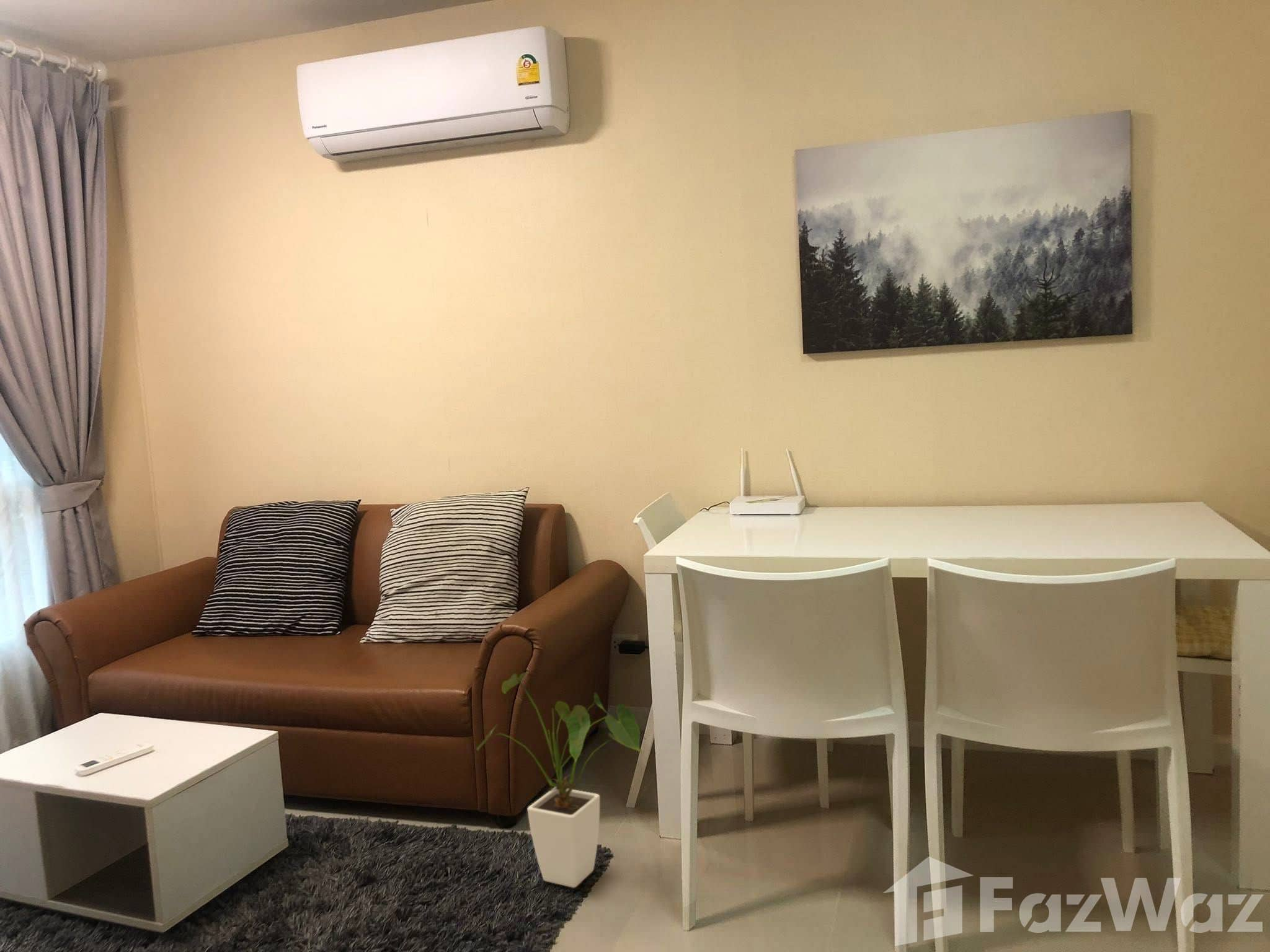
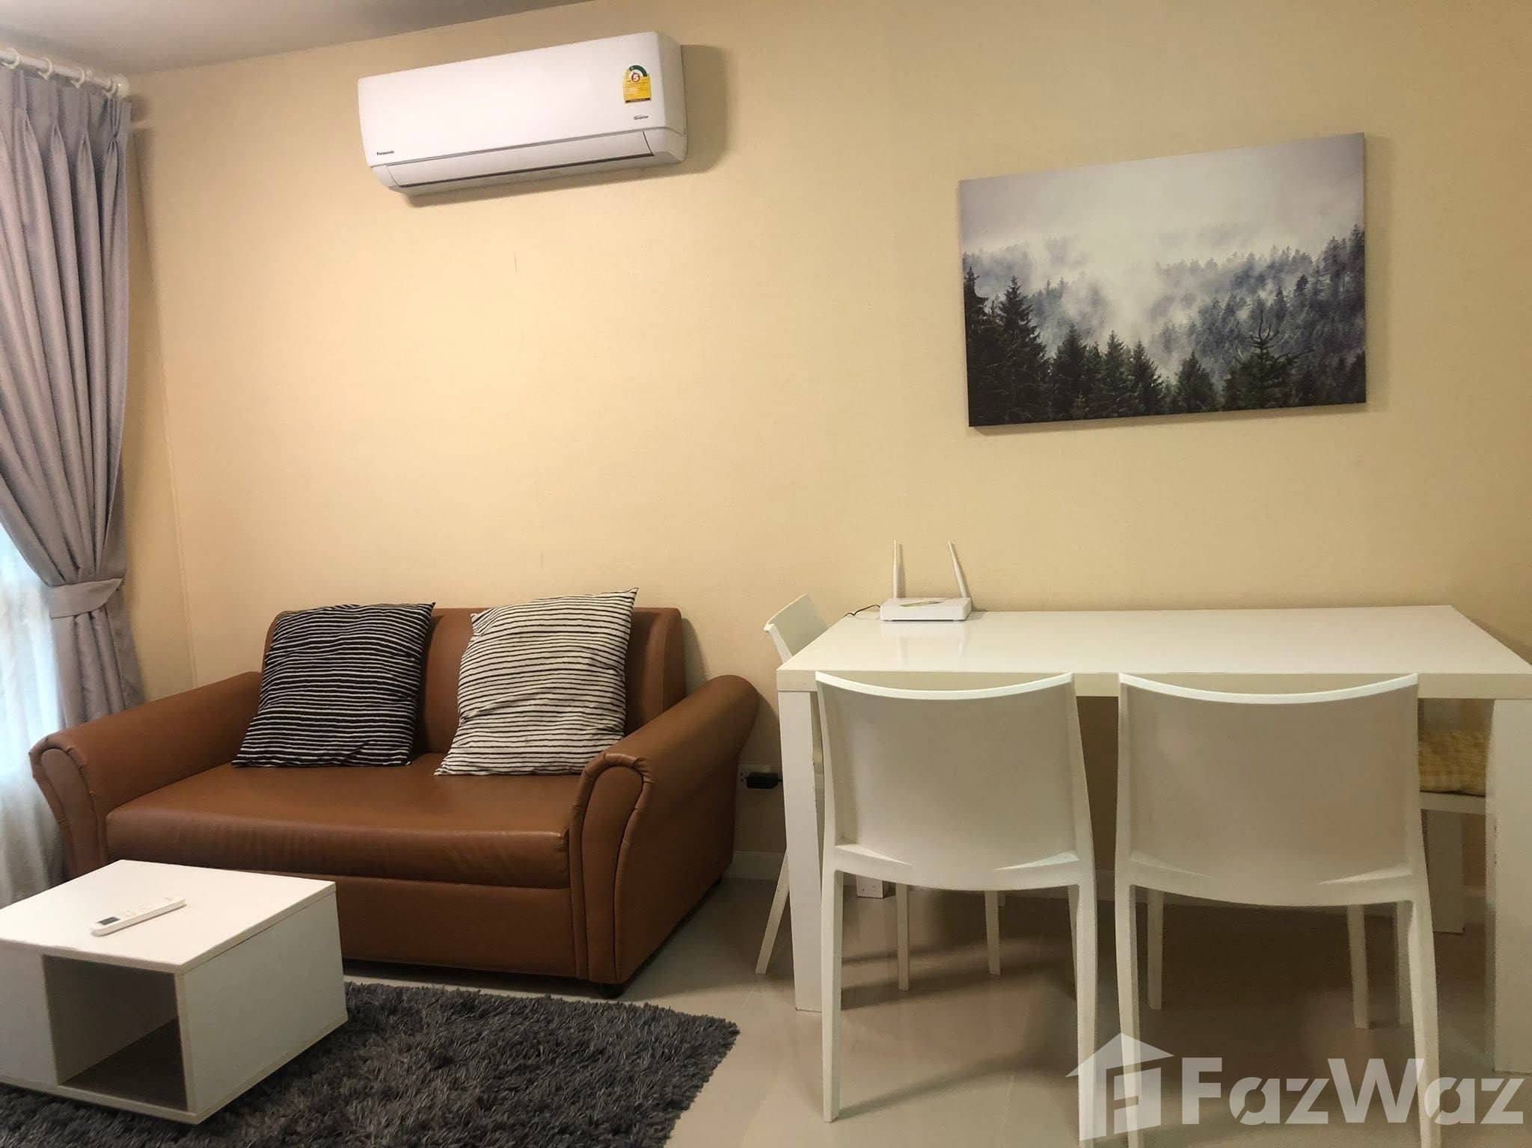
- house plant [476,672,645,888]
